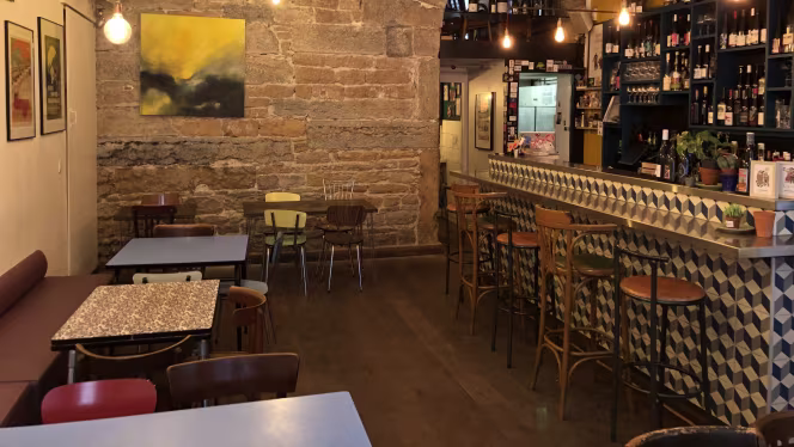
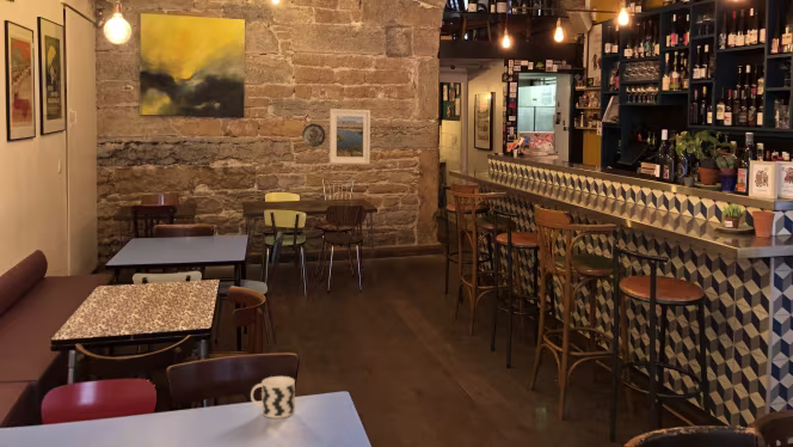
+ cup [250,375,296,420]
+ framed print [328,108,371,165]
+ decorative plate [301,122,326,148]
